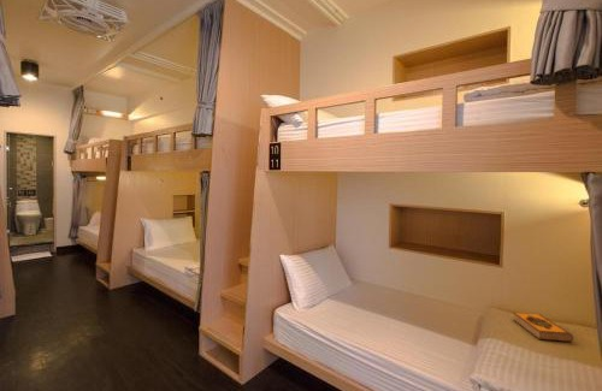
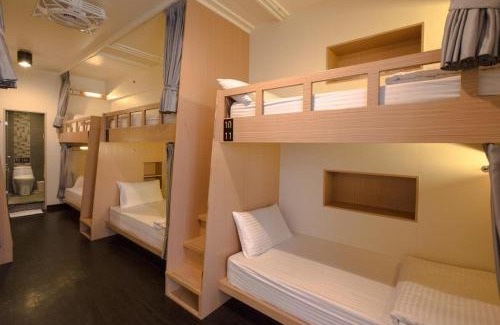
- hardback book [512,312,574,343]
